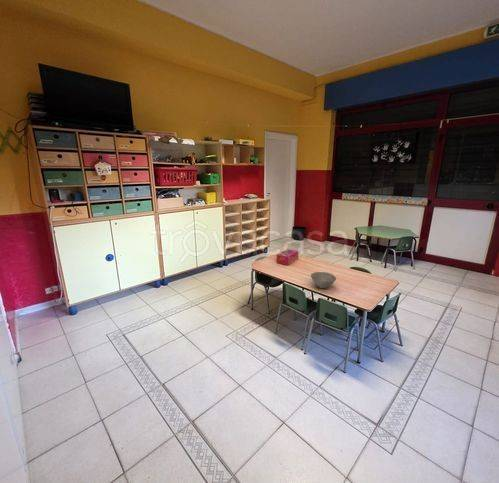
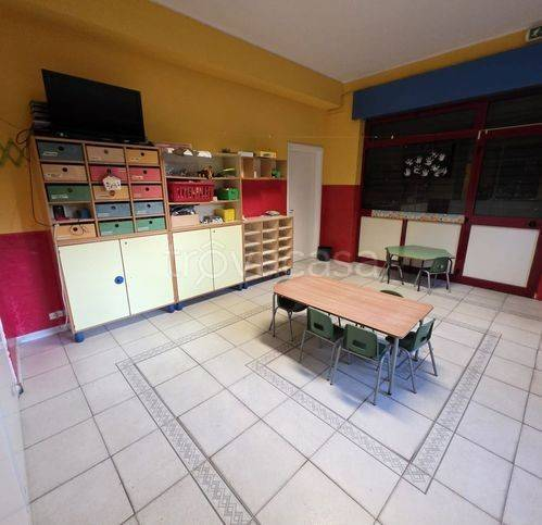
- bowl [310,271,337,289]
- tissue box [275,248,300,266]
